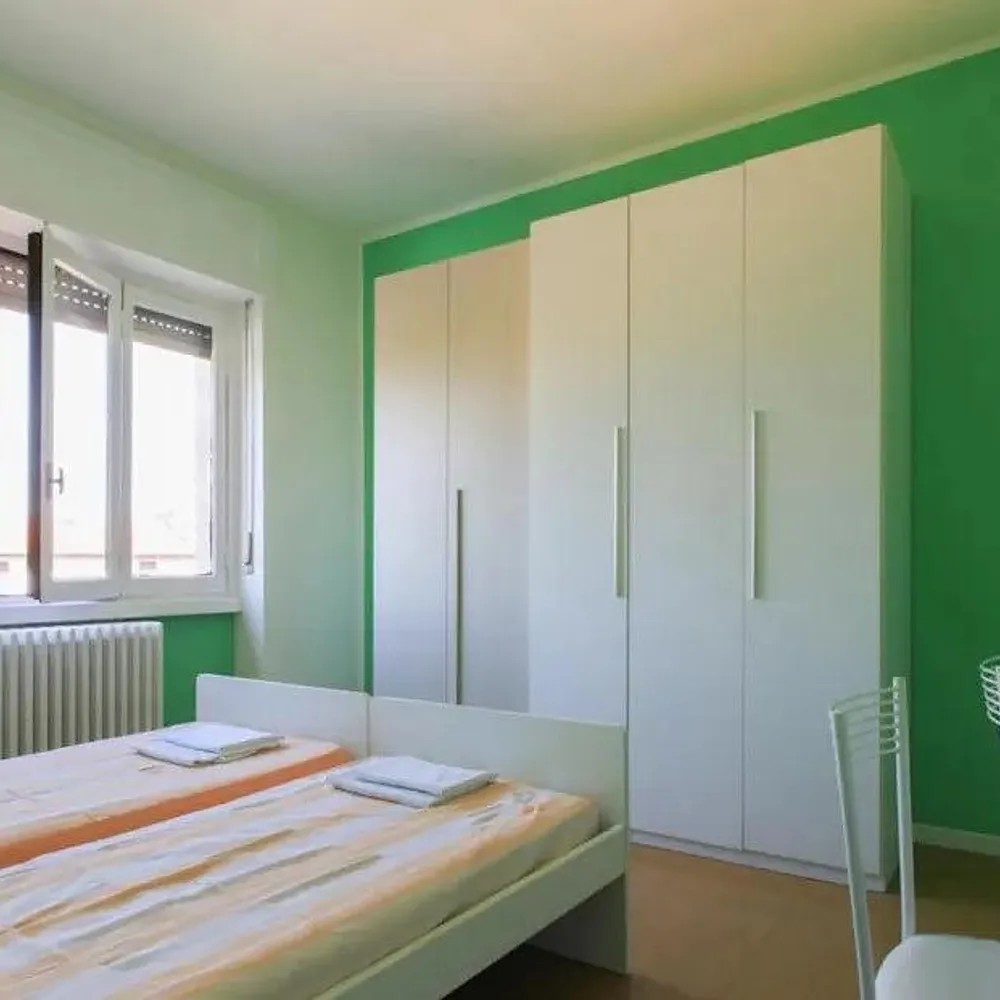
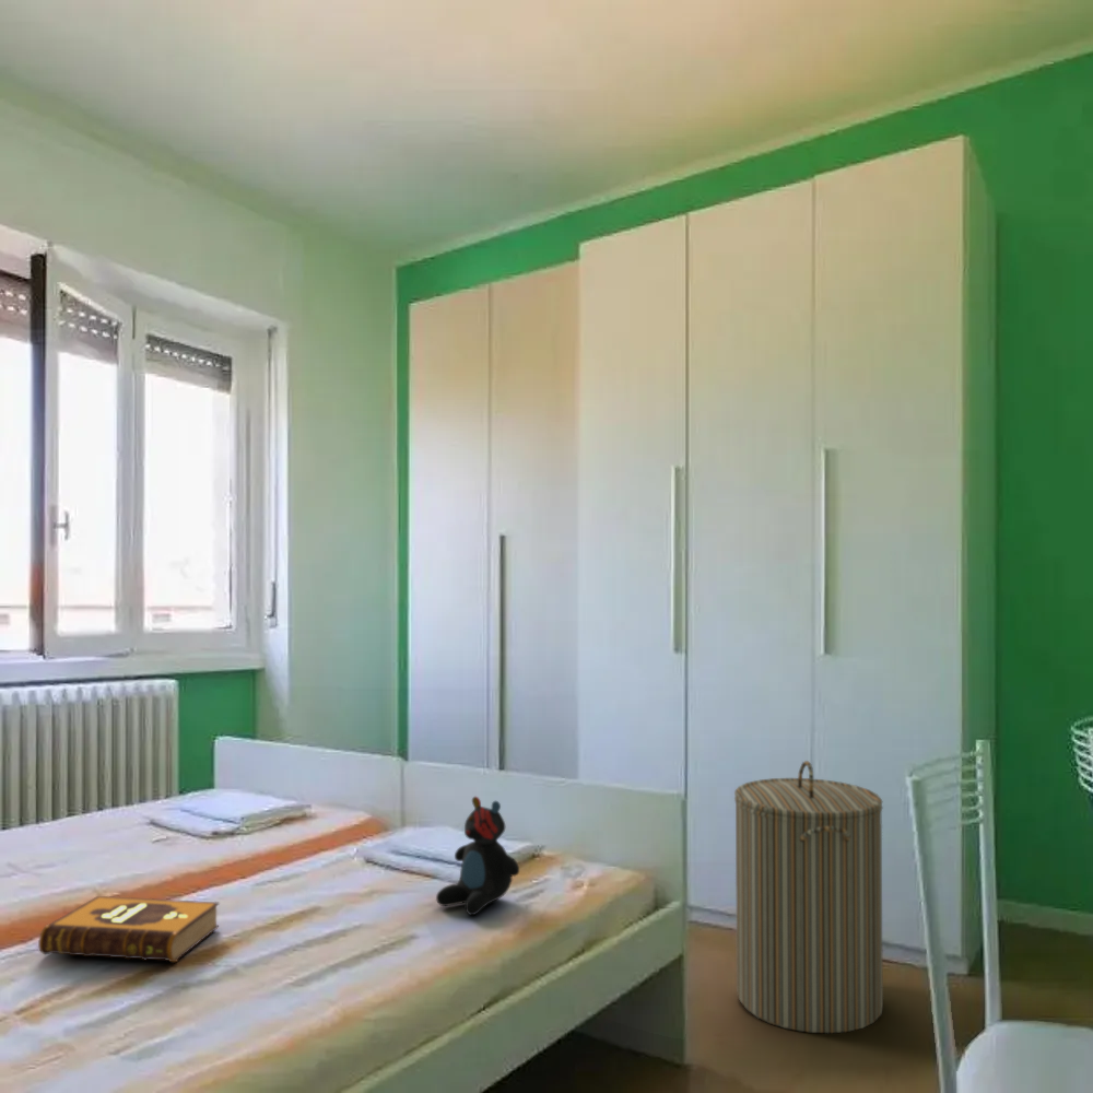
+ teddy bear [435,796,520,916]
+ hardback book [37,895,221,963]
+ laundry hamper [733,760,884,1034]
